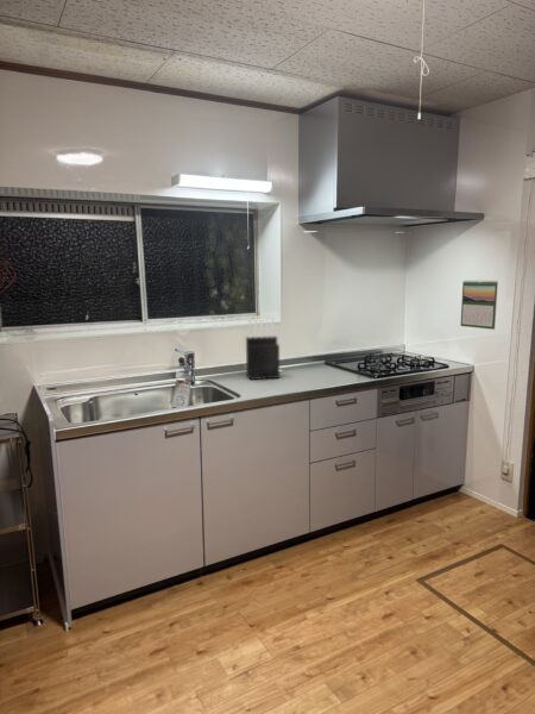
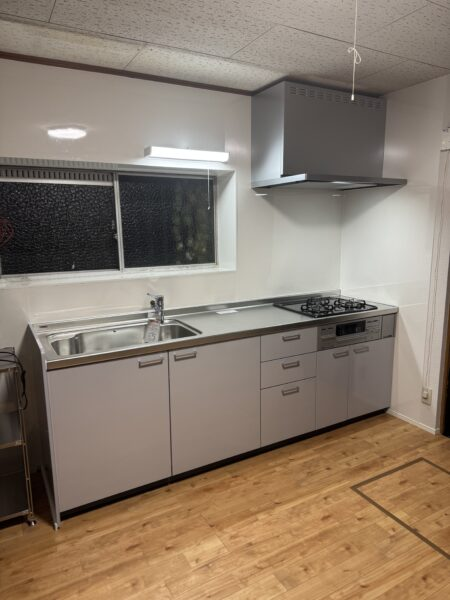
- knife block [245,315,281,381]
- calendar [460,278,499,331]
